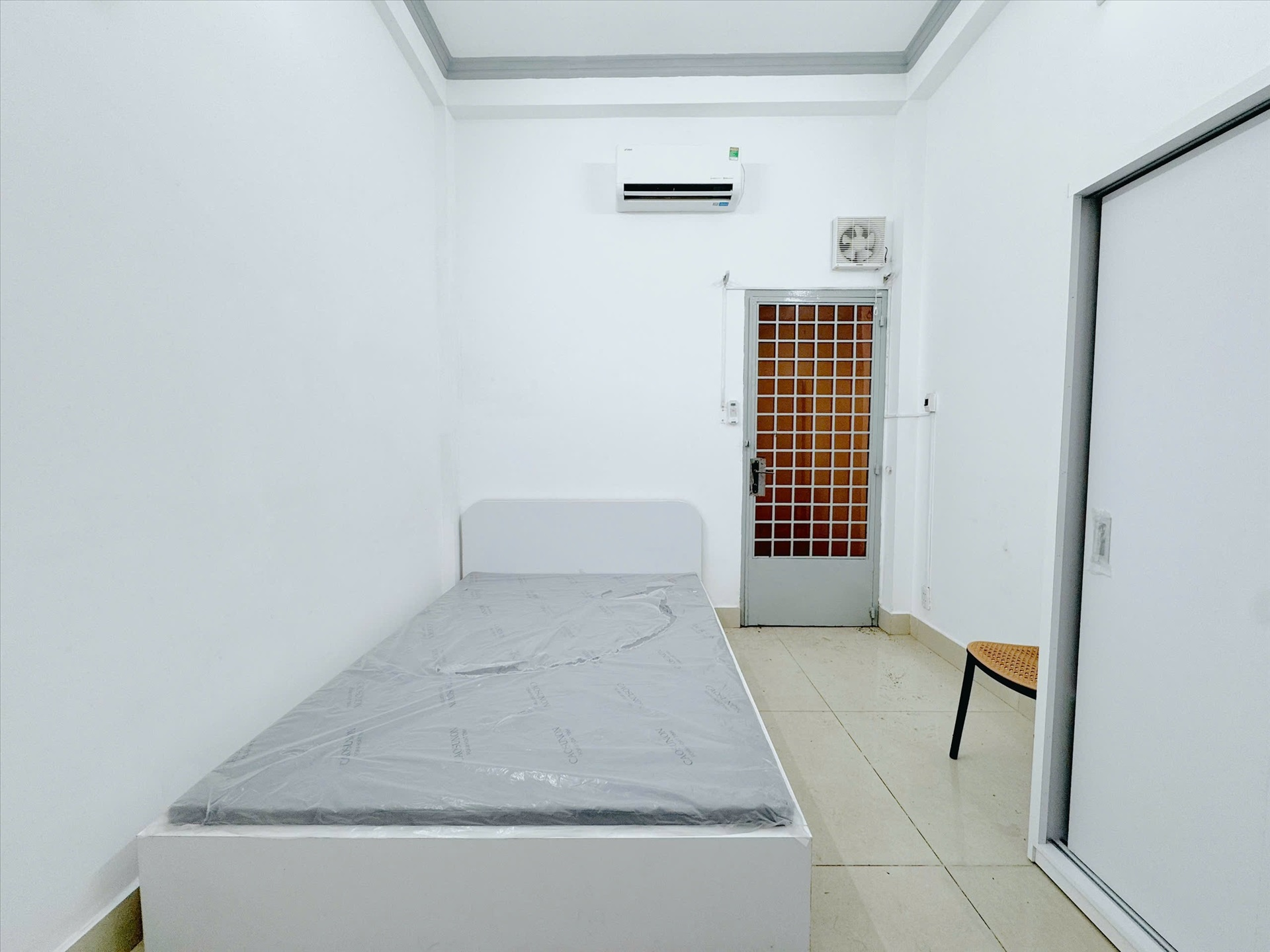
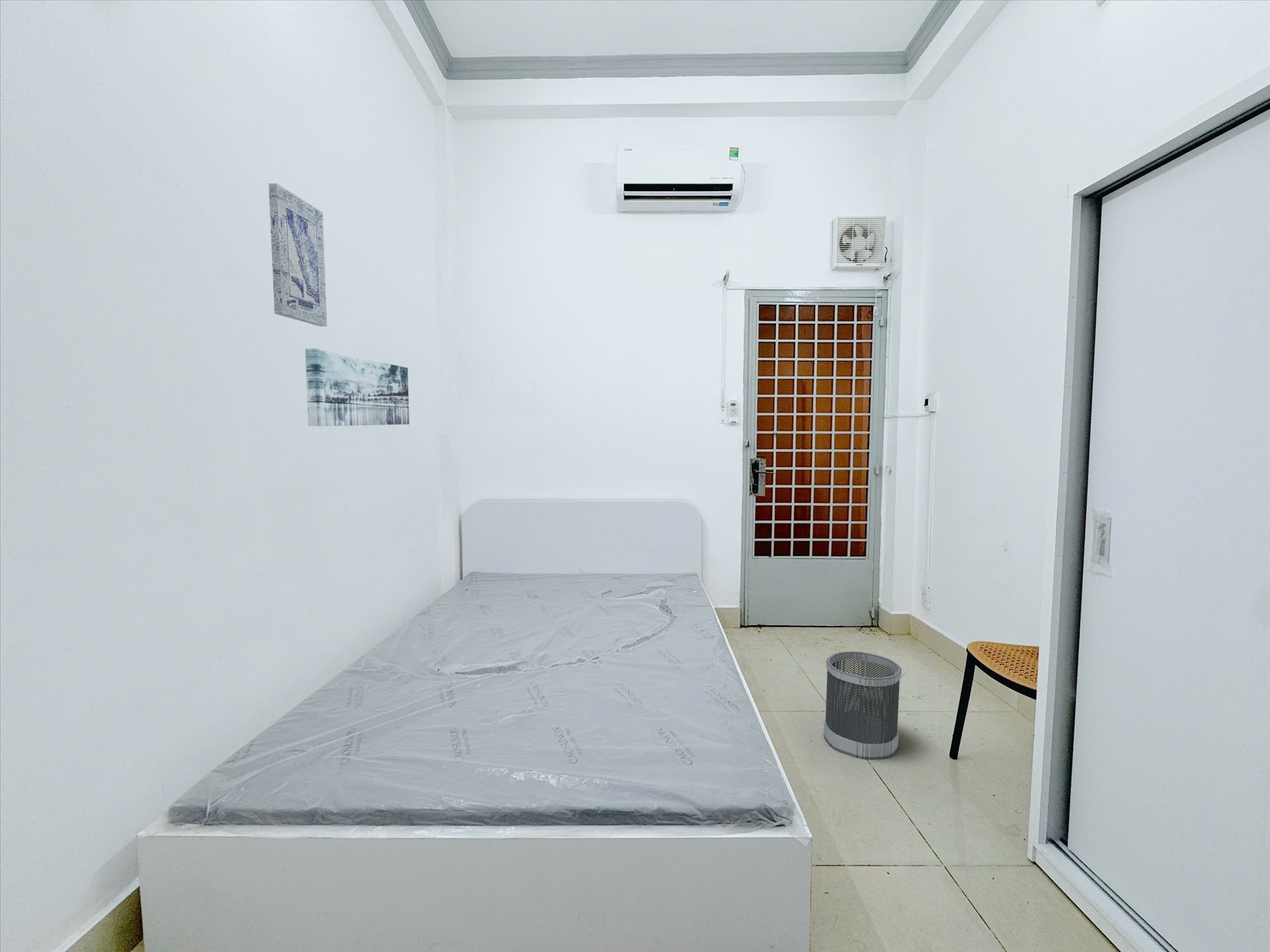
+ wastebasket [823,651,902,760]
+ wall art [305,348,410,427]
+ wall art [268,182,327,327]
